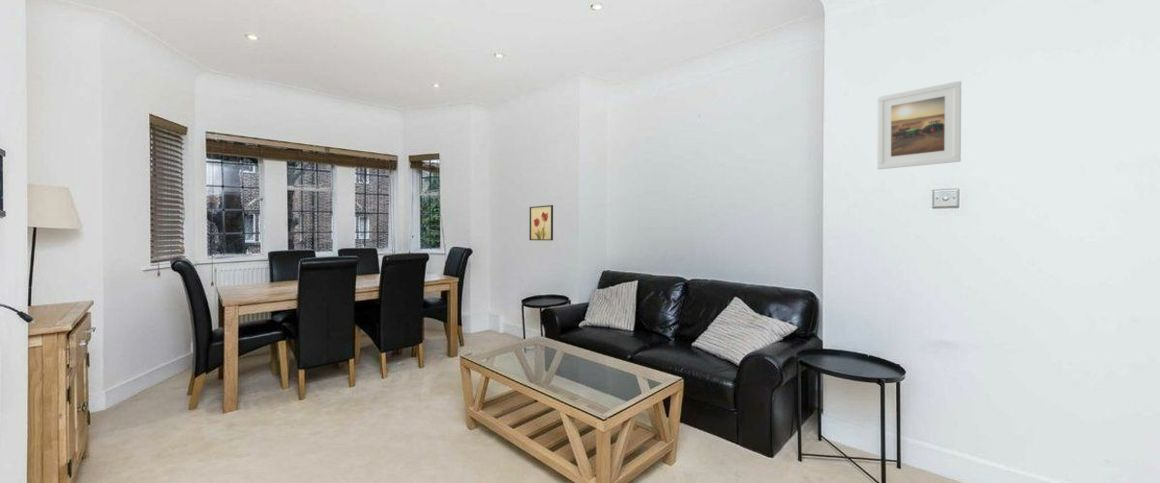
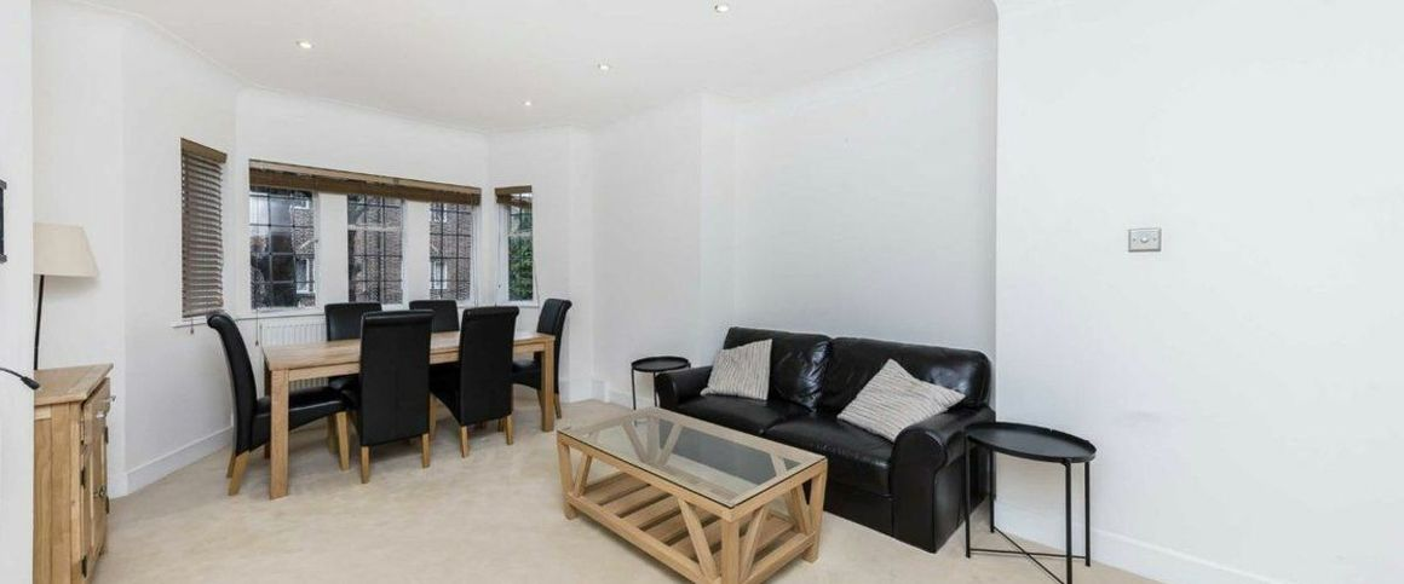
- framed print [876,80,962,170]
- wall art [528,204,554,241]
